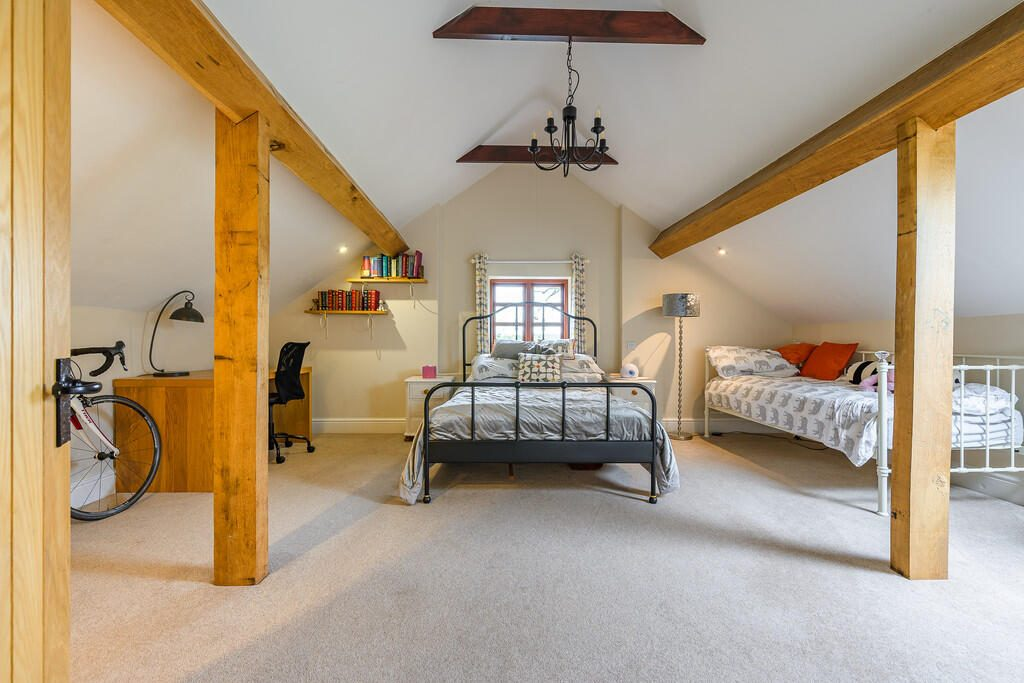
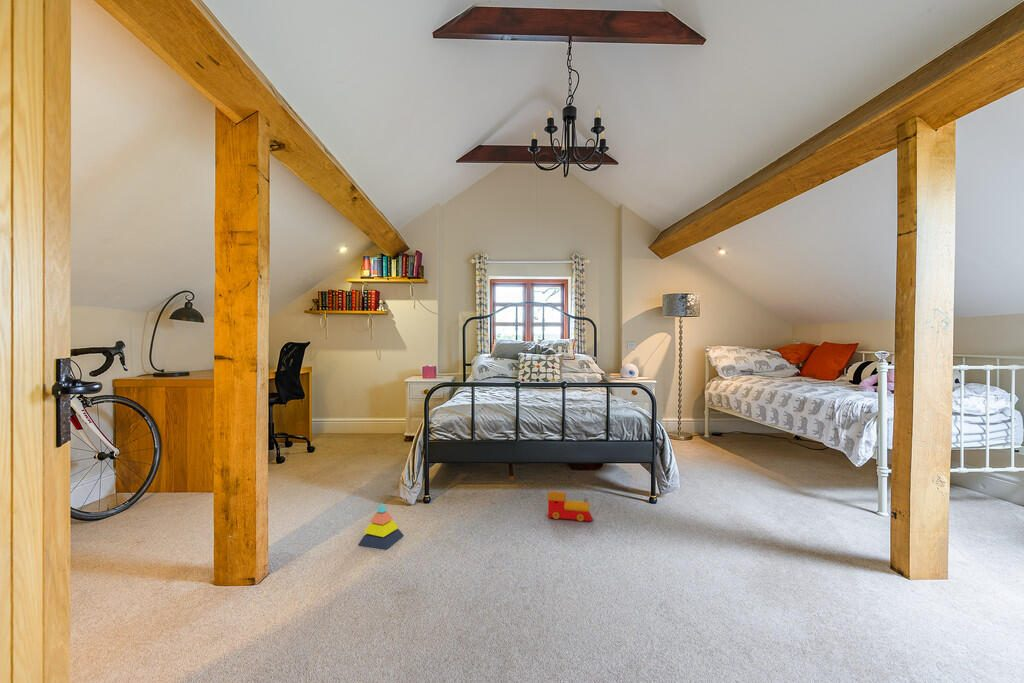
+ stacking toy [357,502,405,550]
+ toy train [547,490,594,523]
